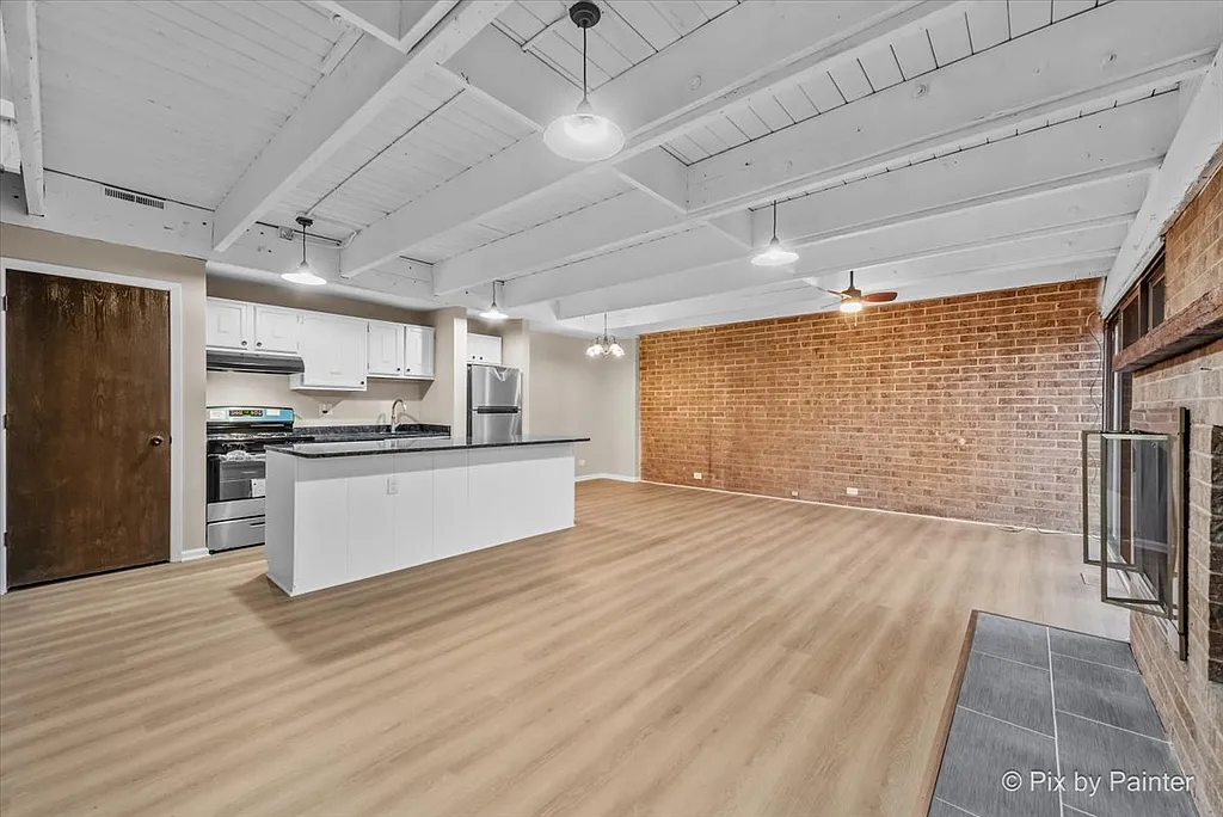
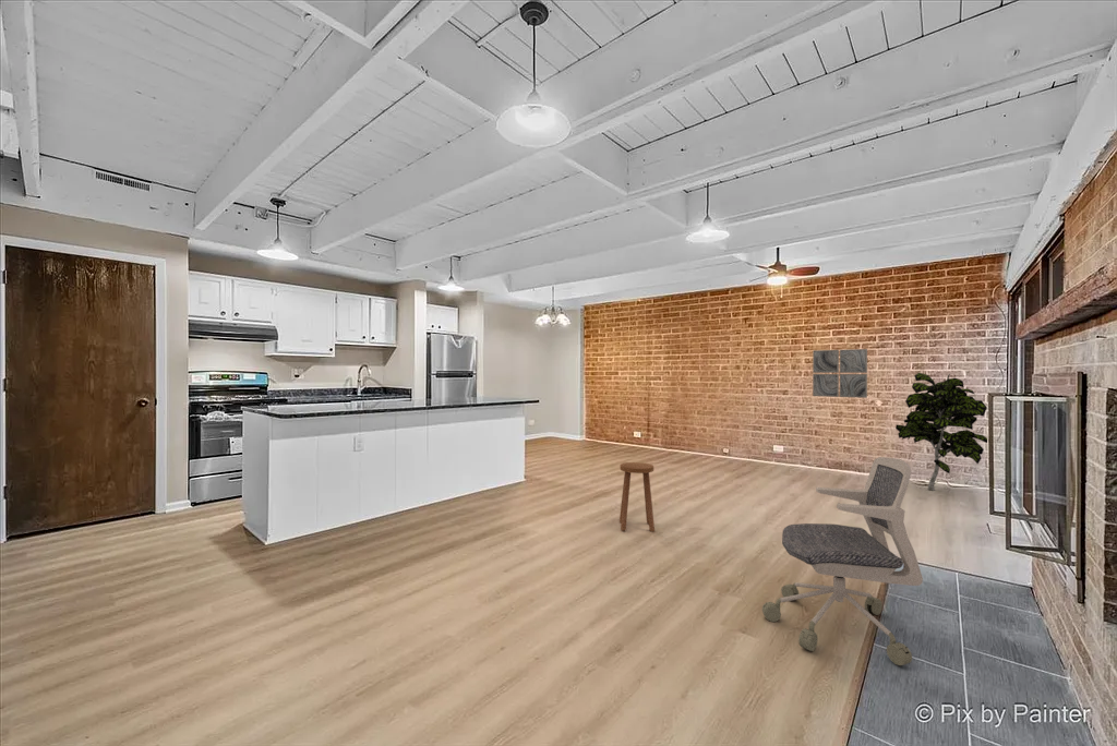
+ wall art [812,348,868,399]
+ stool [618,461,656,533]
+ indoor plant [894,372,988,492]
+ office chair [761,456,924,666]
